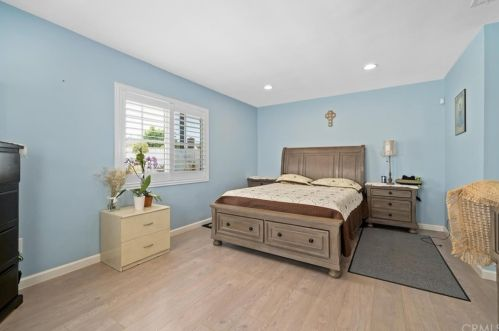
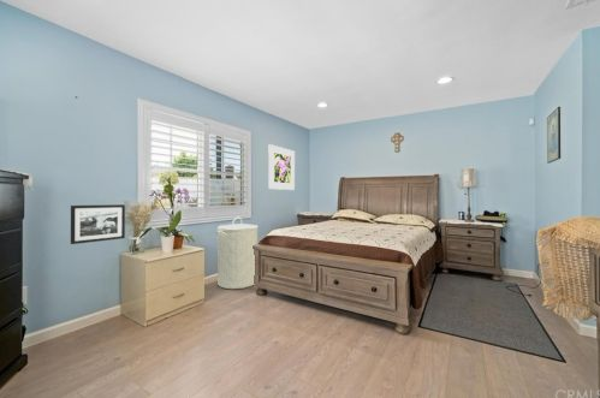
+ laundry hamper [215,216,259,290]
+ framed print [267,143,296,191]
+ picture frame [70,203,126,245]
